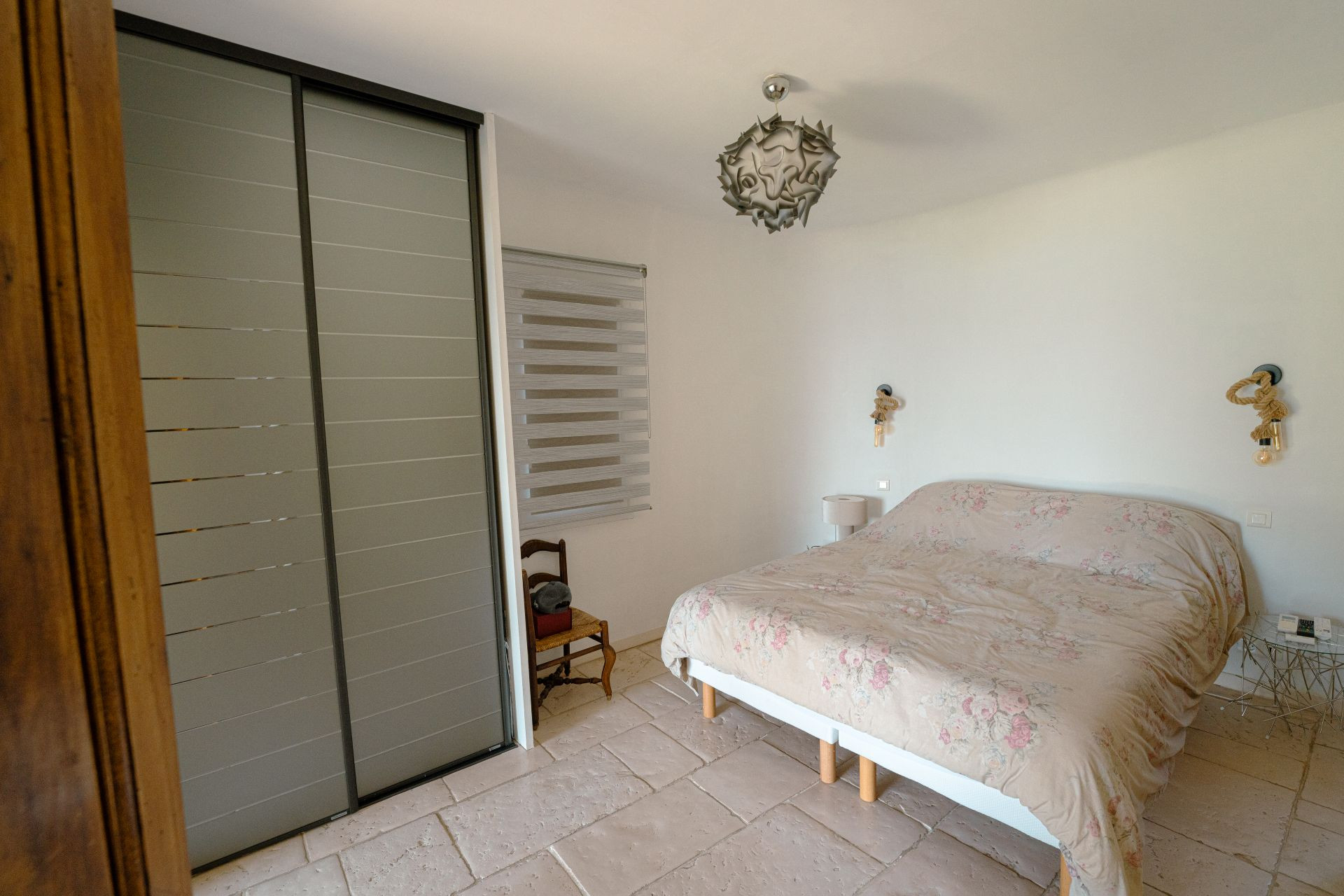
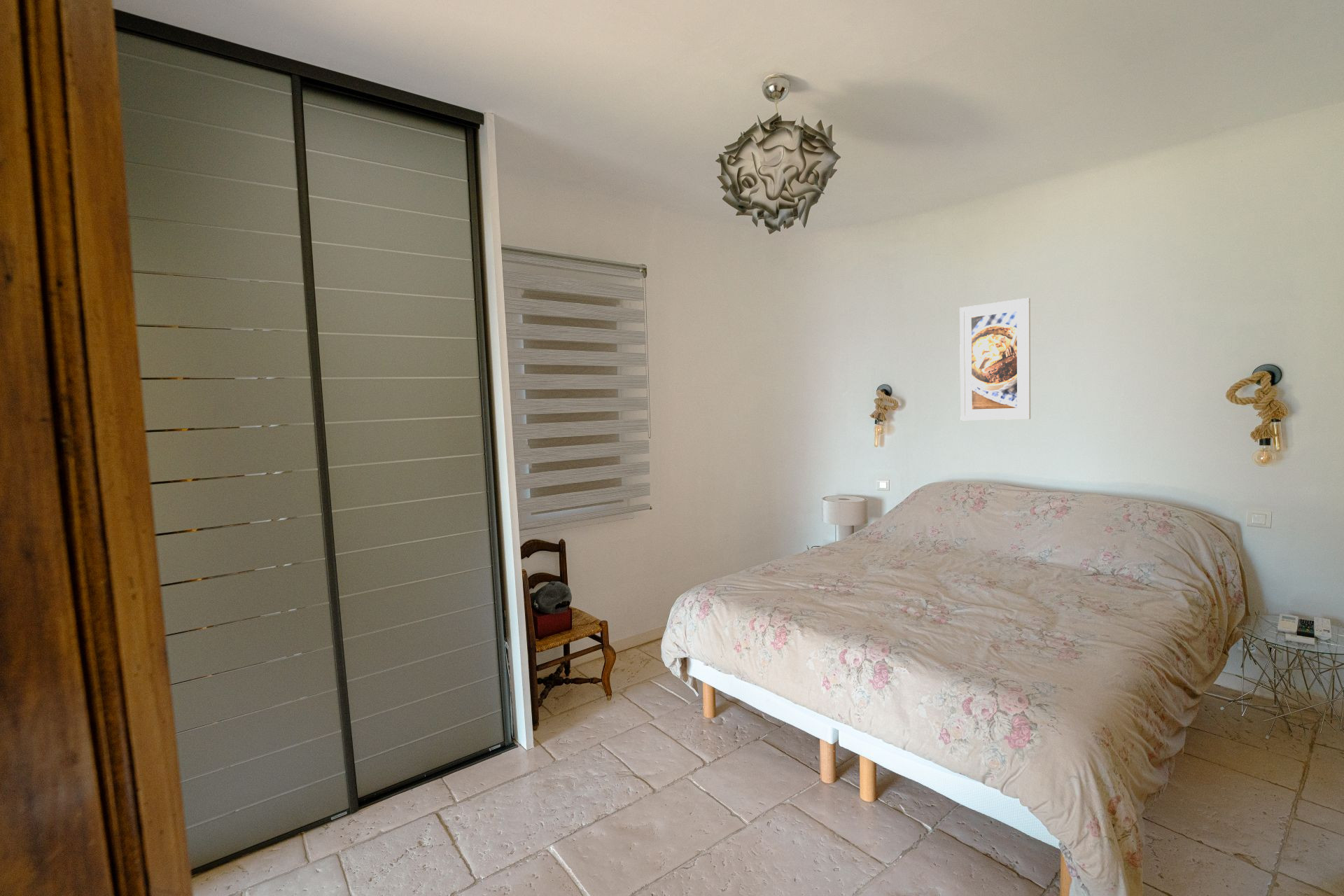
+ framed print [959,297,1031,421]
